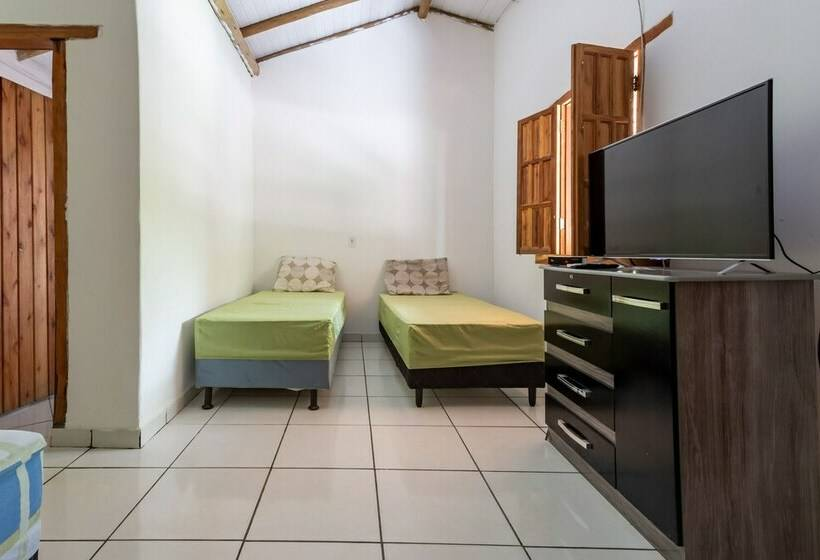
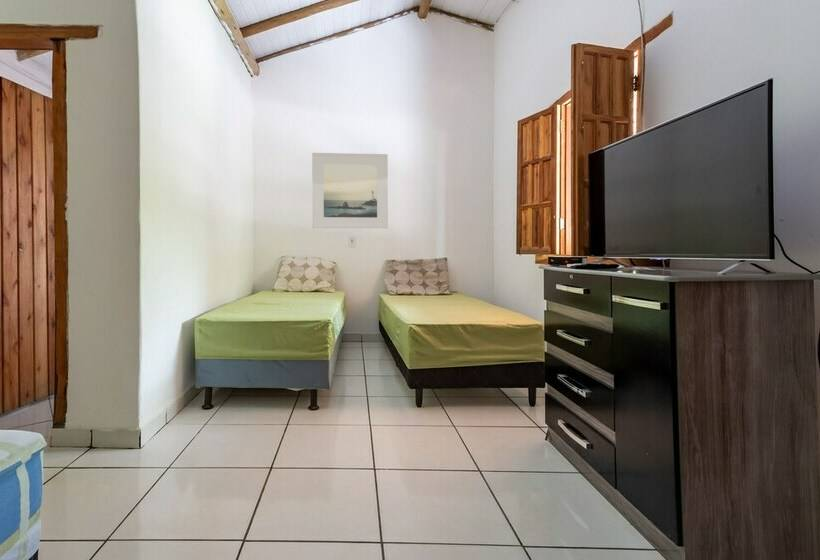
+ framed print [311,152,389,229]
